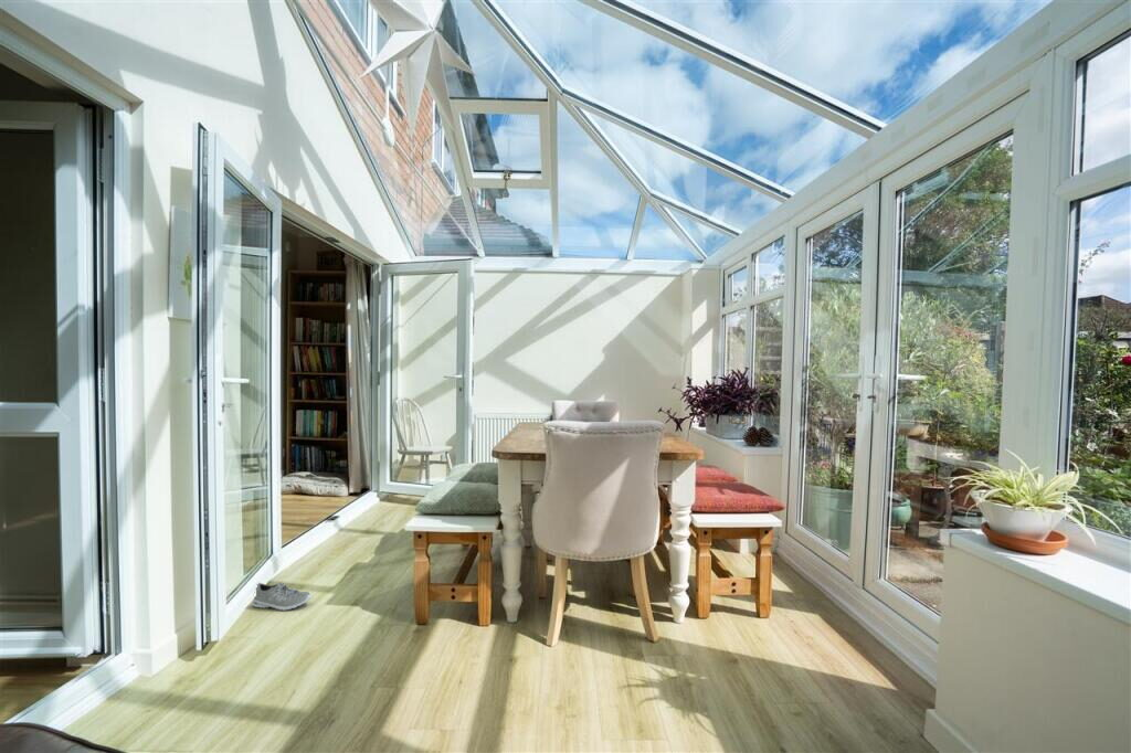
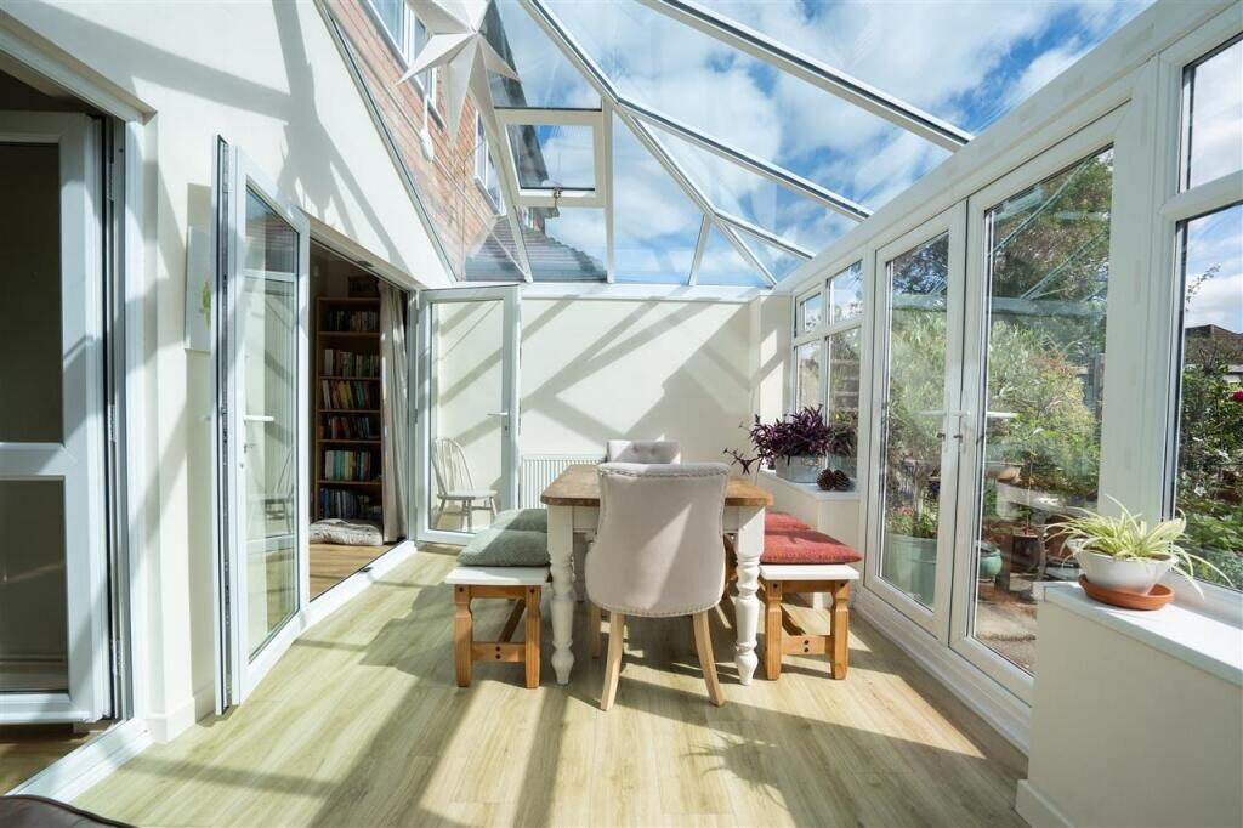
- sneaker [251,581,313,612]
